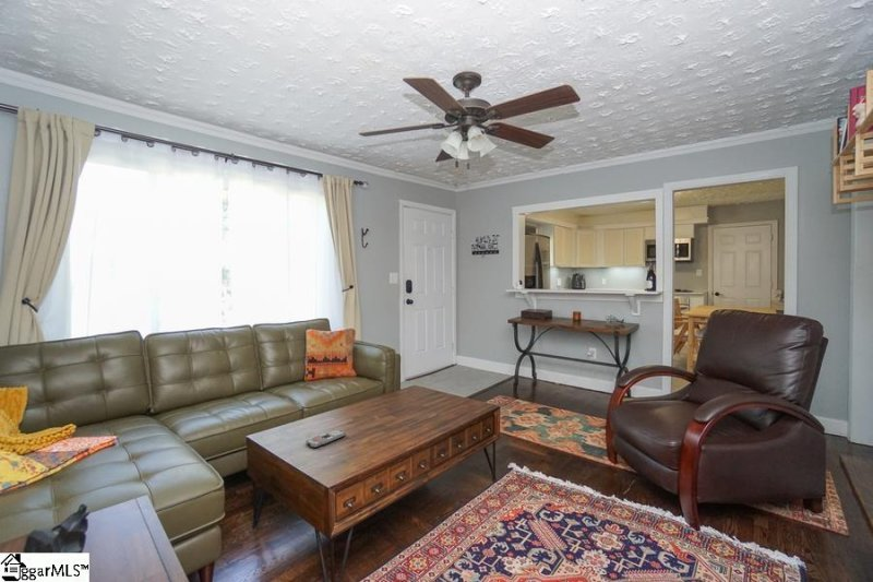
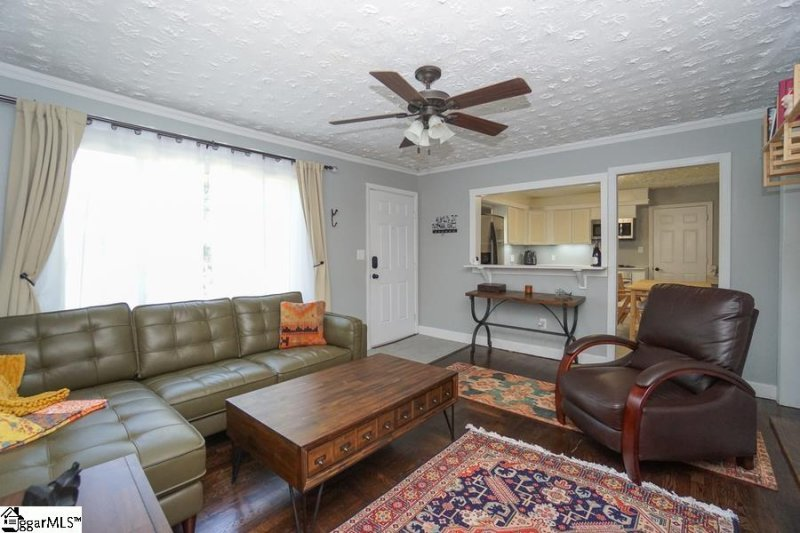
- remote control [304,429,347,449]
